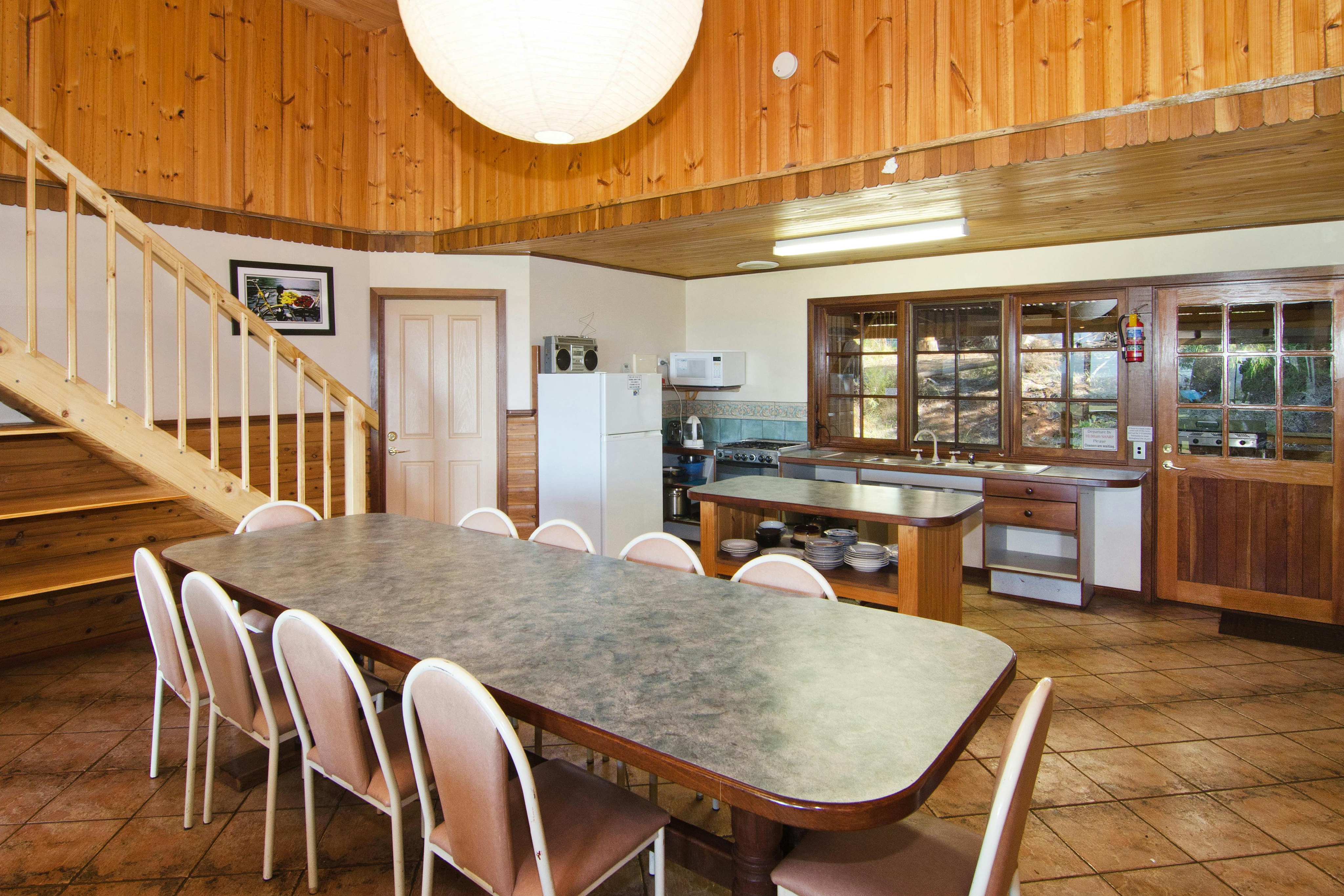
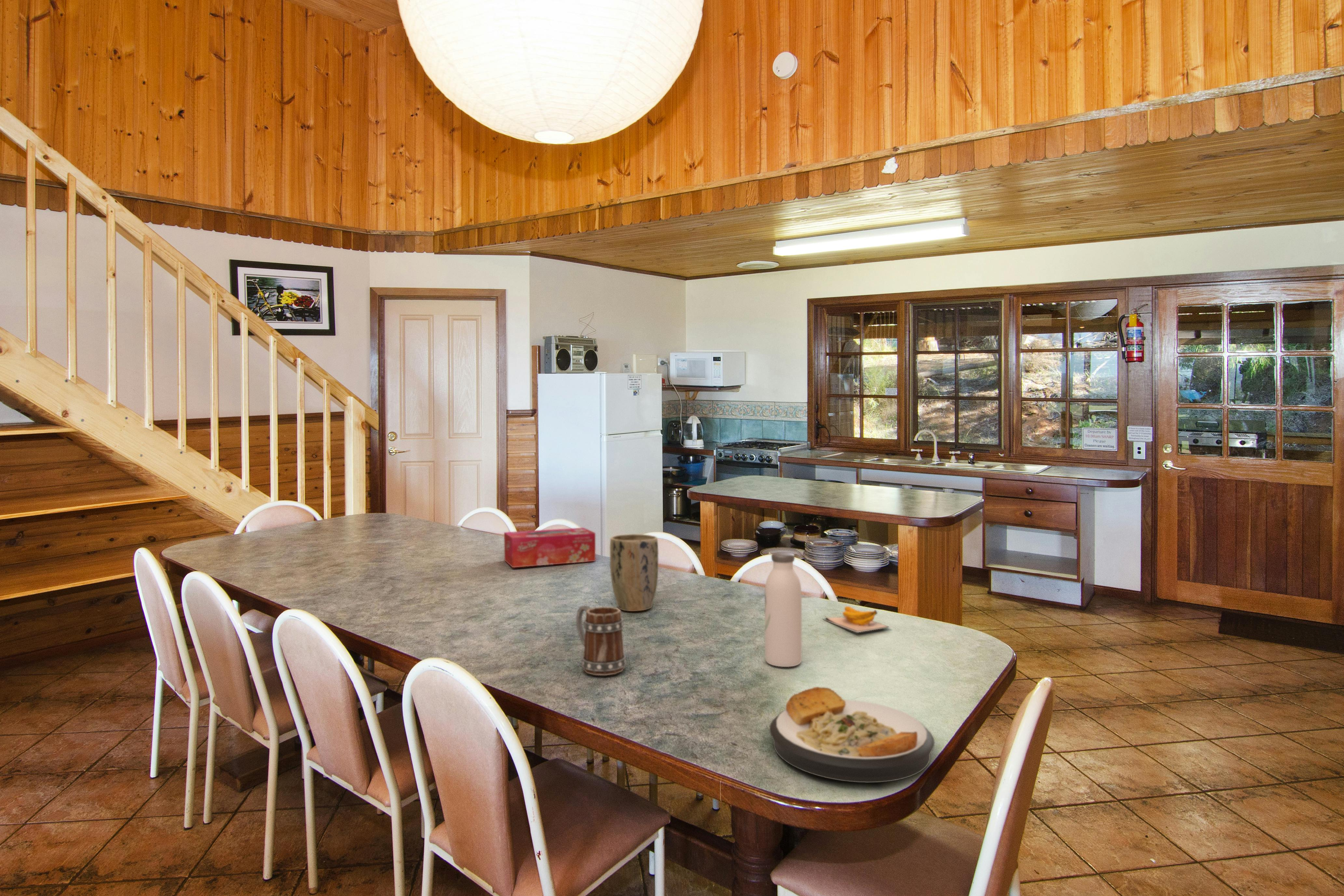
+ tissue box [504,527,596,568]
+ banana [821,606,892,633]
+ water bottle [765,552,802,667]
+ mug [576,605,627,676]
+ plate [769,686,935,783]
+ plant pot [609,534,659,612]
